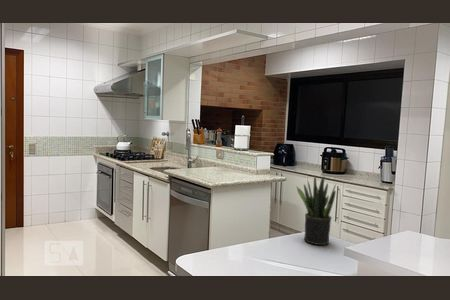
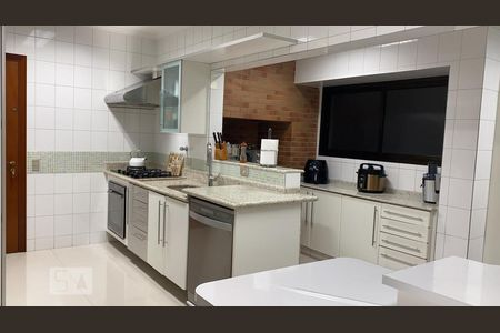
- potted plant [295,175,337,246]
